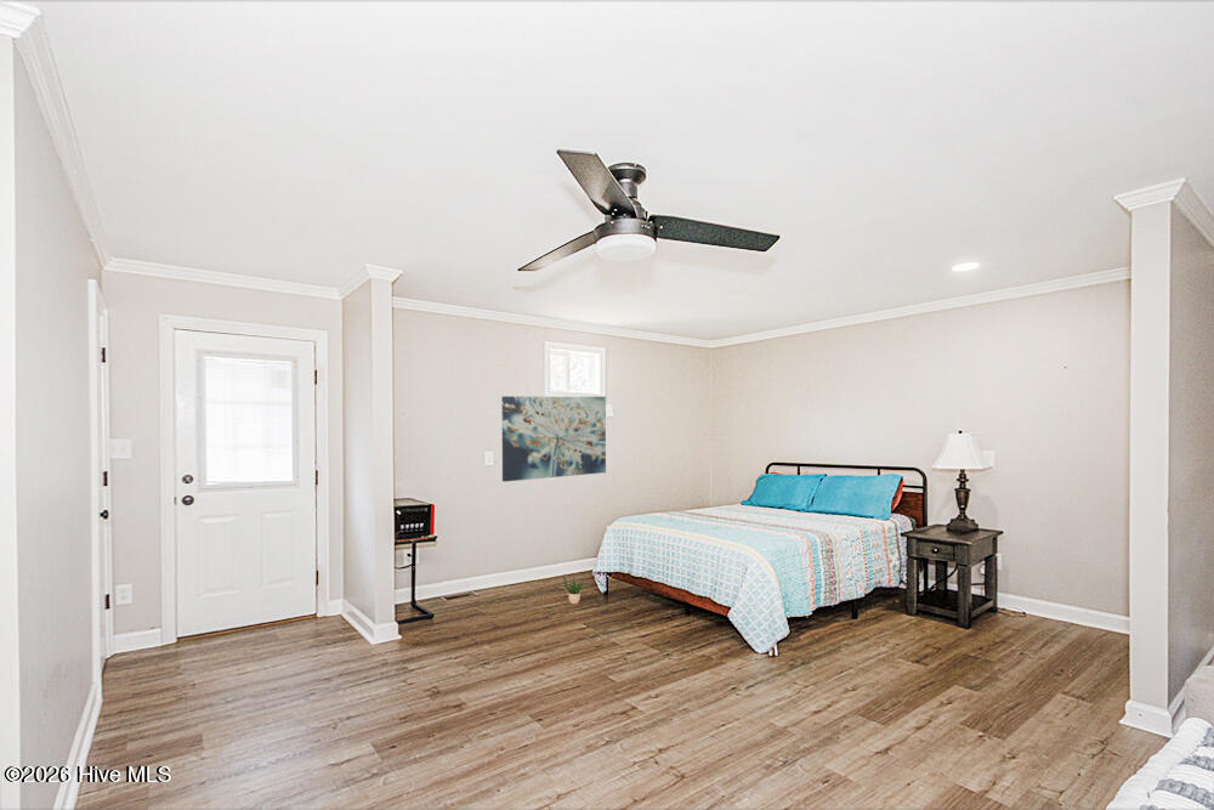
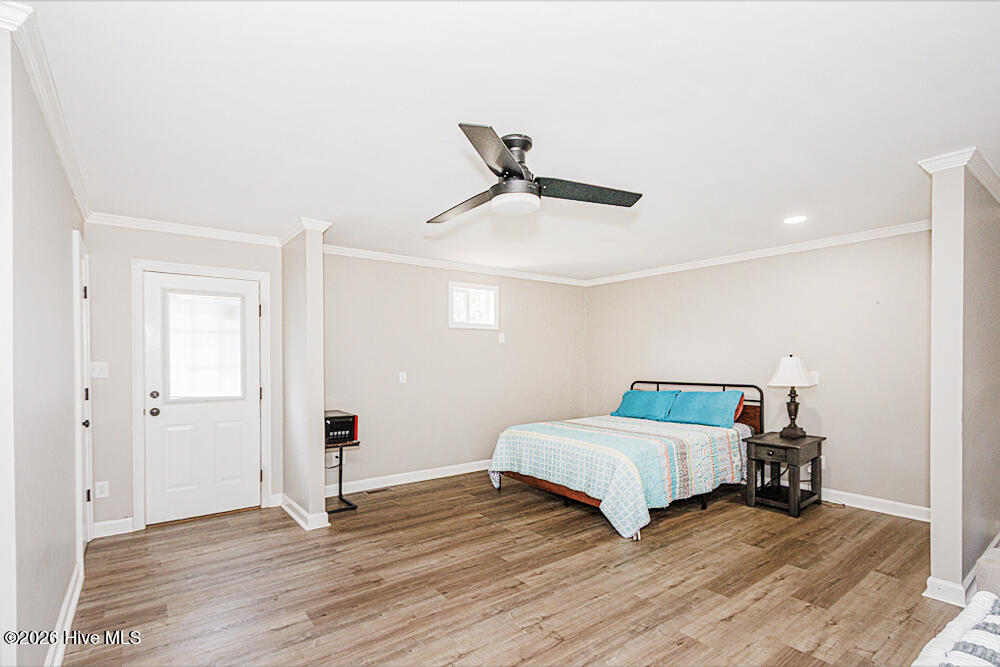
- wall art [501,395,607,483]
- potted plant [562,572,585,605]
